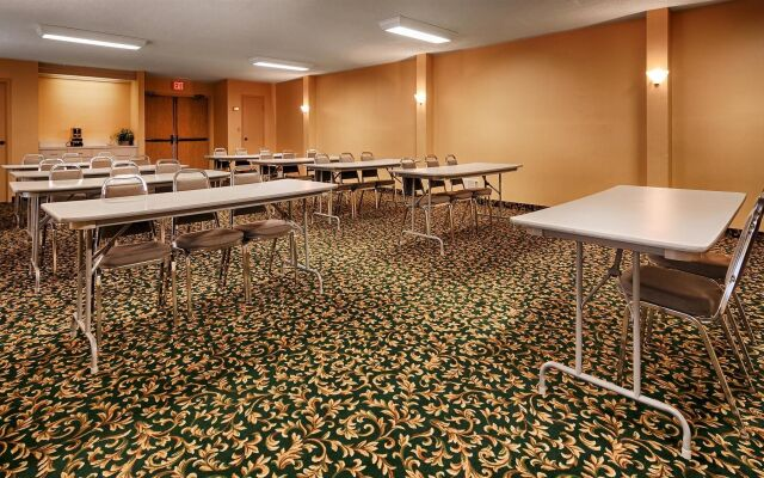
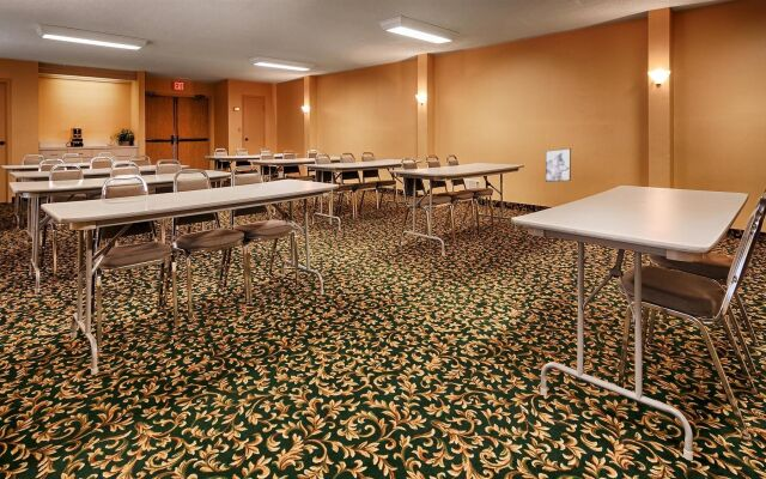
+ wall art [545,147,572,183]
